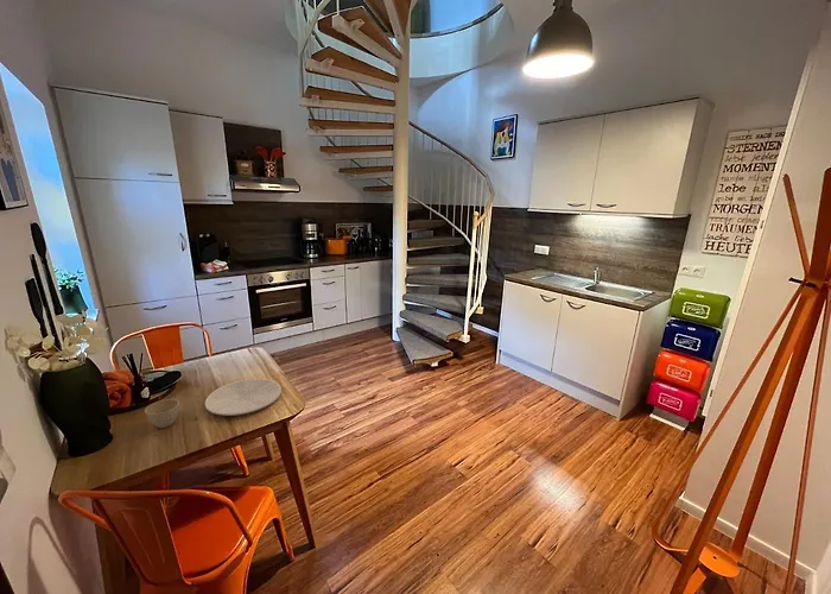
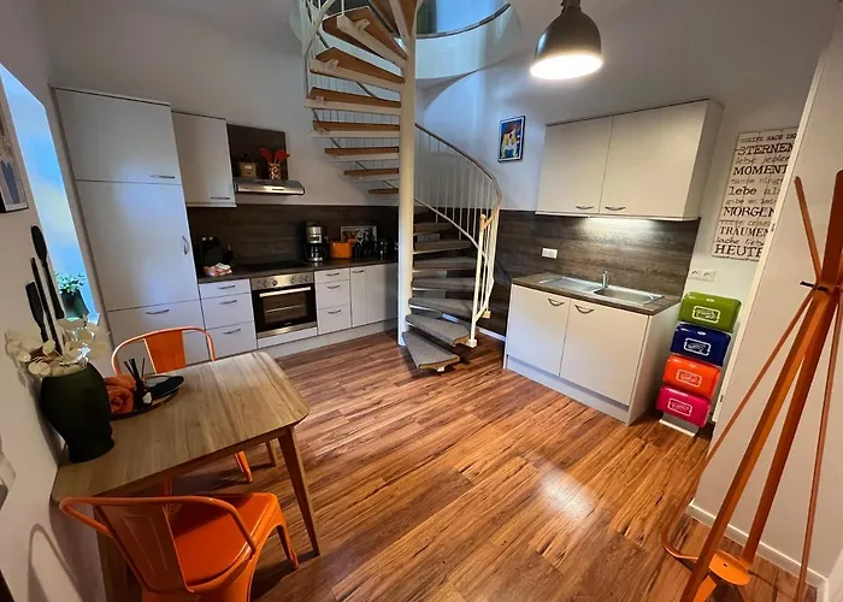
- plate [204,378,283,417]
- flower pot [144,398,180,429]
